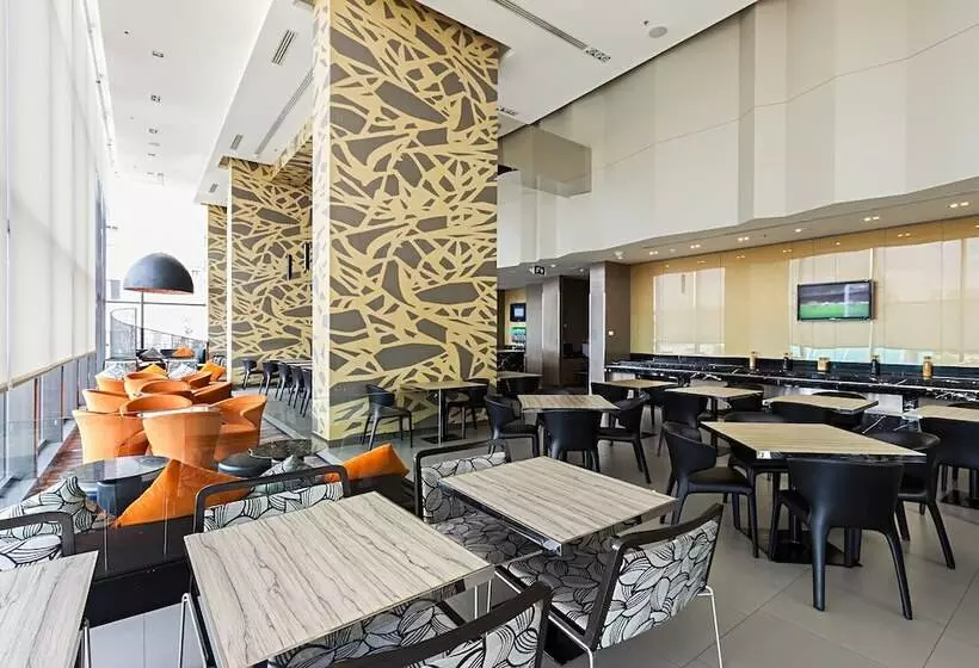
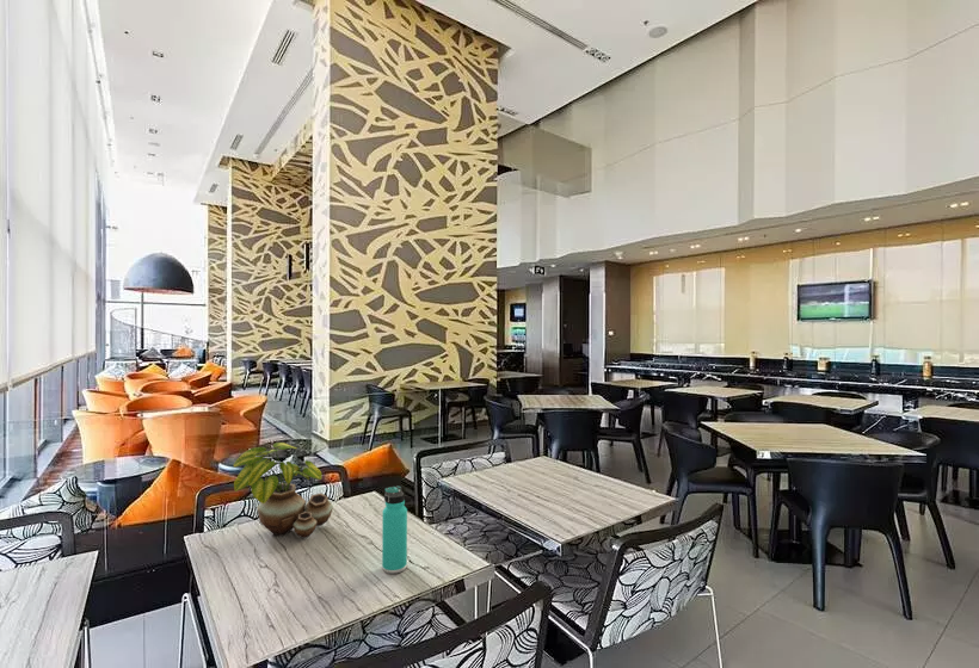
+ thermos bottle [381,484,408,575]
+ potted plant [233,441,334,539]
